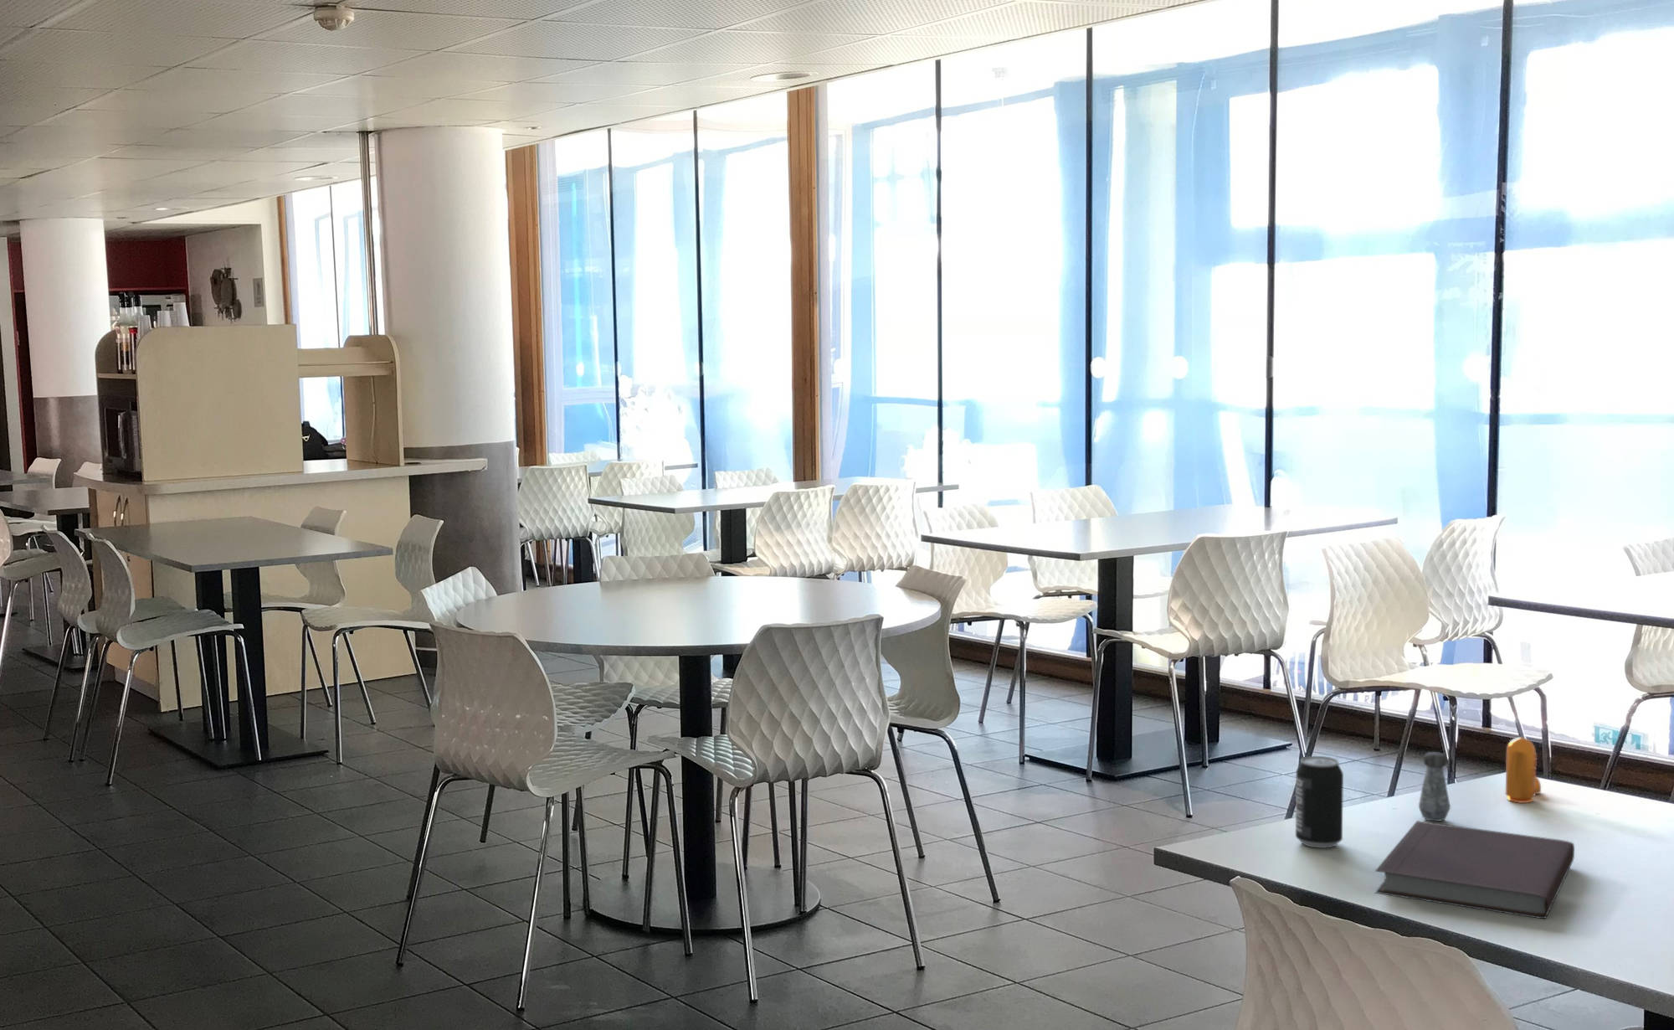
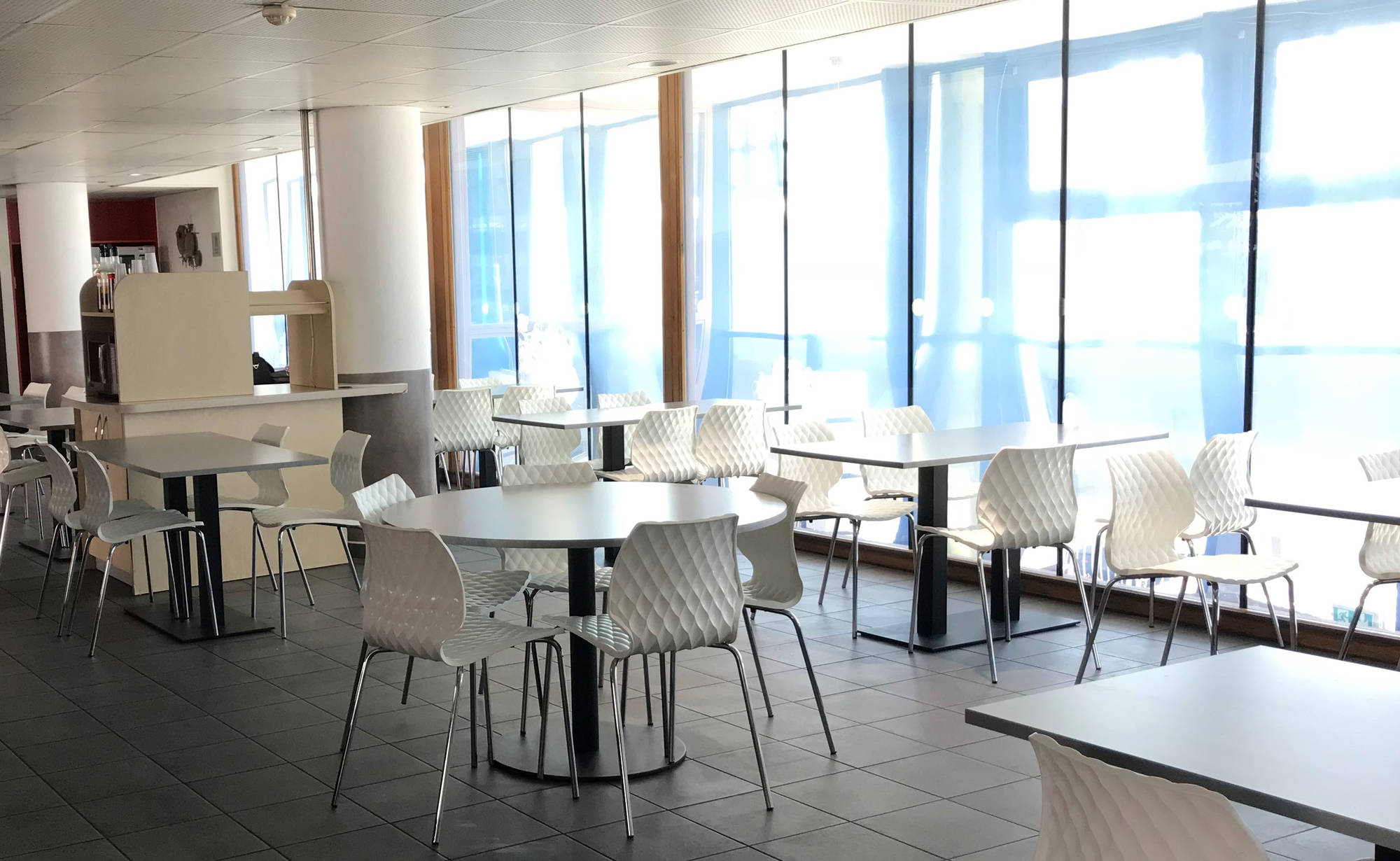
- notebook [1374,819,1575,920]
- salt shaker [1418,751,1452,822]
- pepper shaker [1505,737,1541,804]
- beverage can [1295,755,1344,849]
